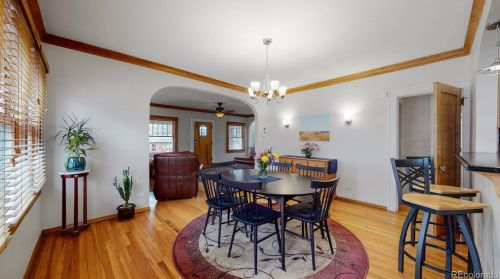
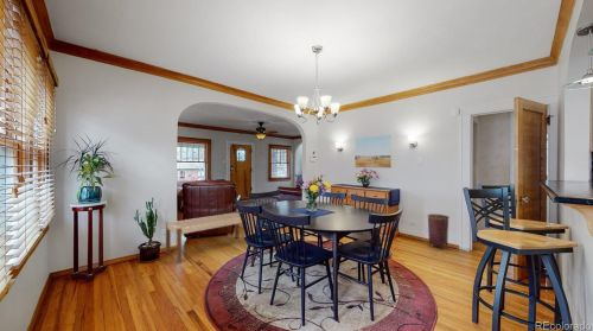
+ bench [165,211,243,265]
+ woven basket [427,214,451,252]
